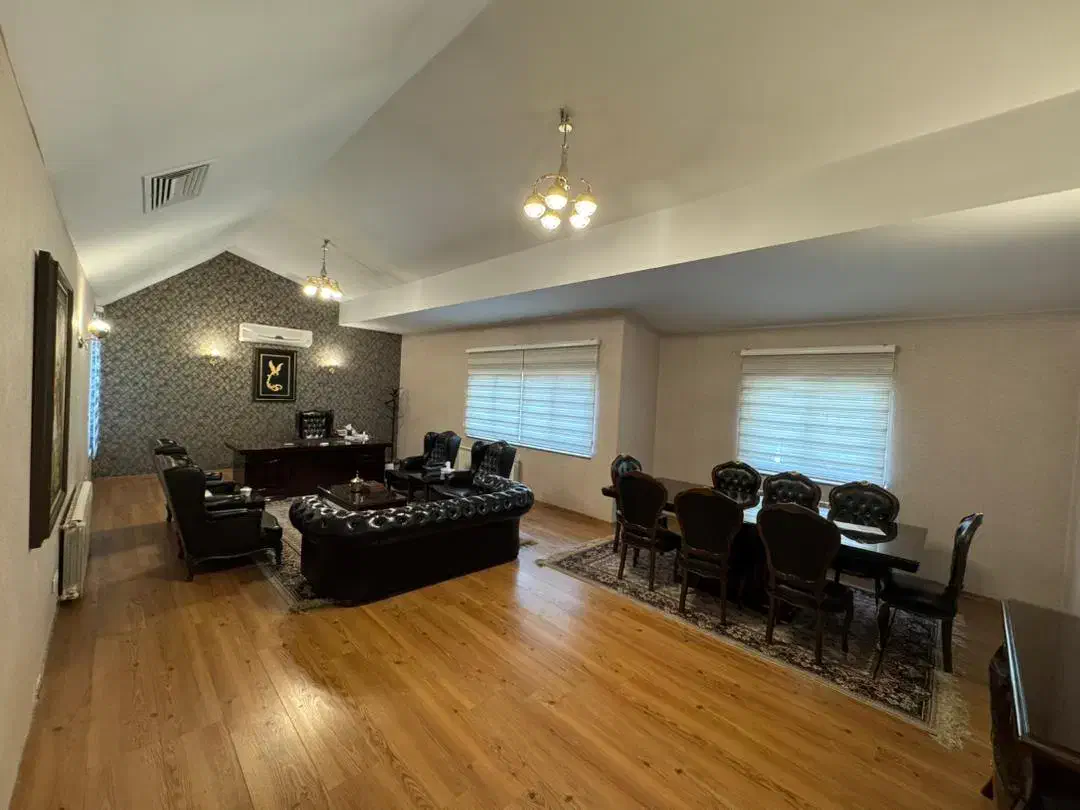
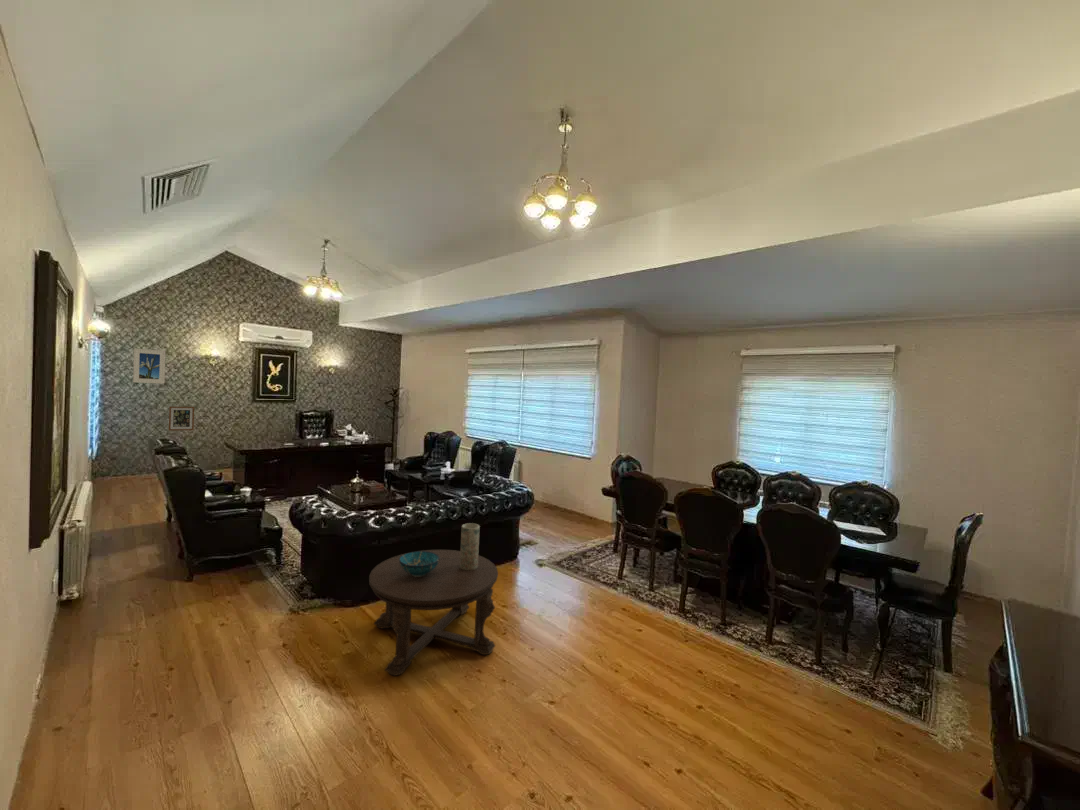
+ vase [460,522,481,570]
+ decorative bowl [399,550,439,577]
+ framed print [132,348,166,384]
+ coffee table [368,549,499,677]
+ wall art [168,406,195,432]
